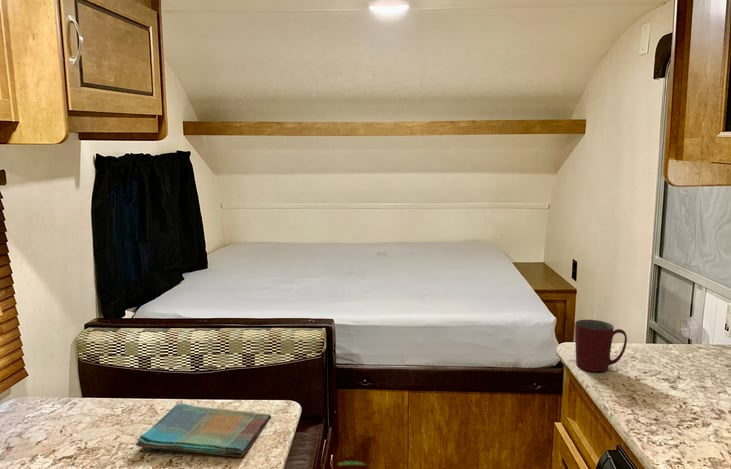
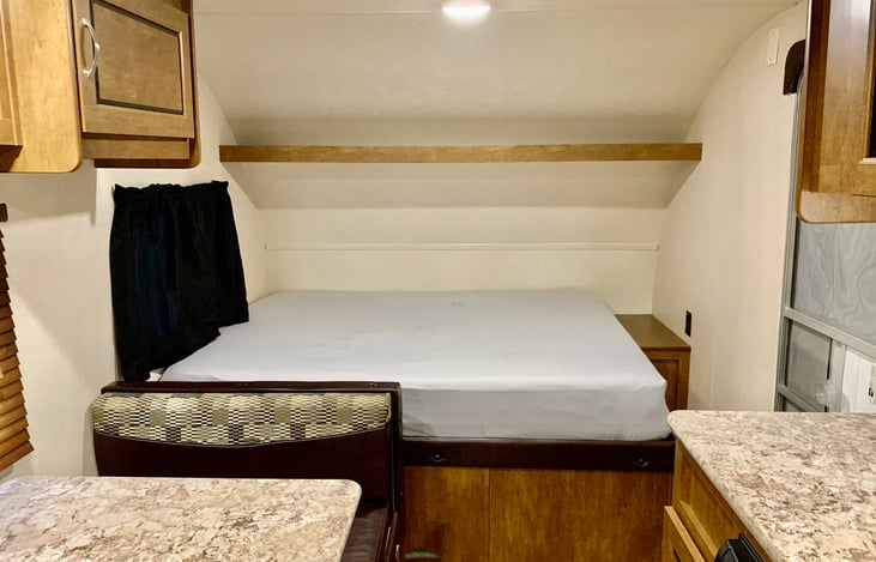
- mug [574,319,628,373]
- dish towel [135,403,272,458]
